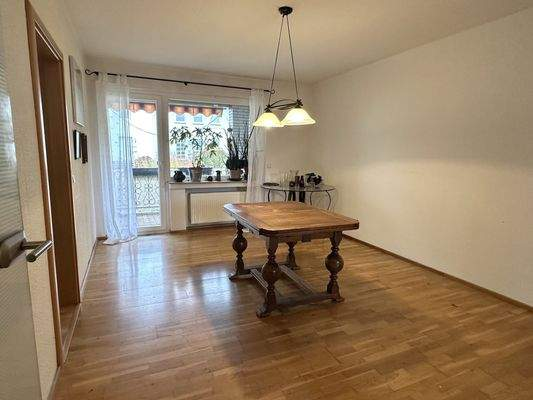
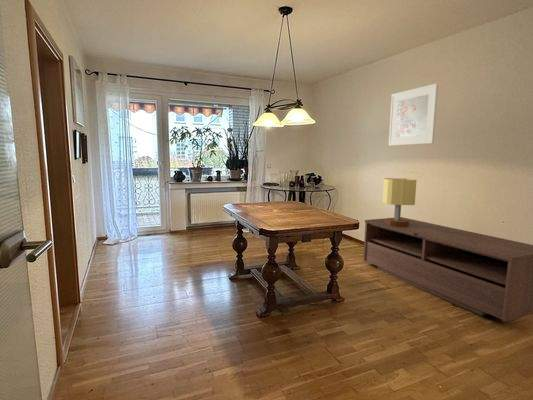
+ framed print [388,82,439,147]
+ table lamp [381,177,418,227]
+ dresser [363,216,533,323]
